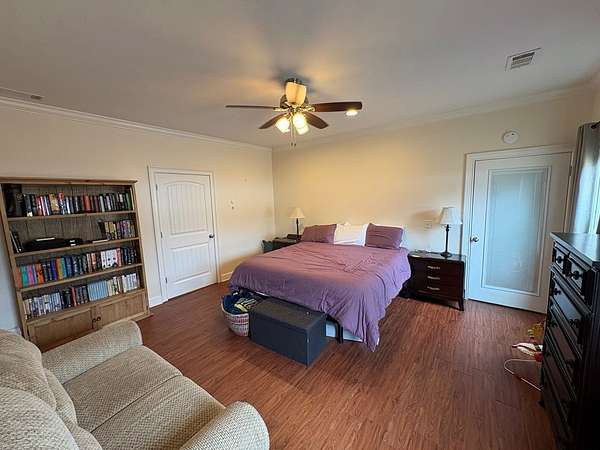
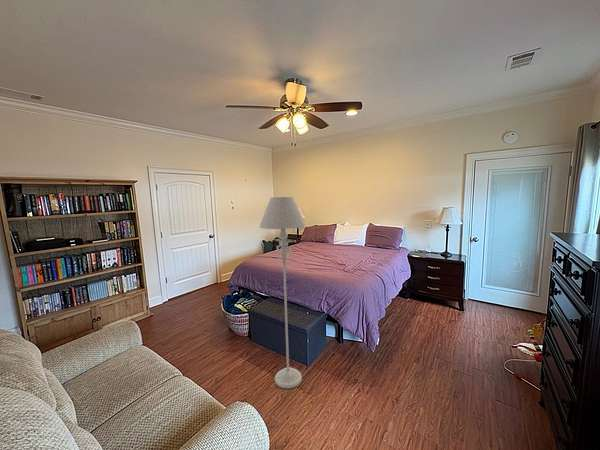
+ floor lamp [258,196,307,390]
